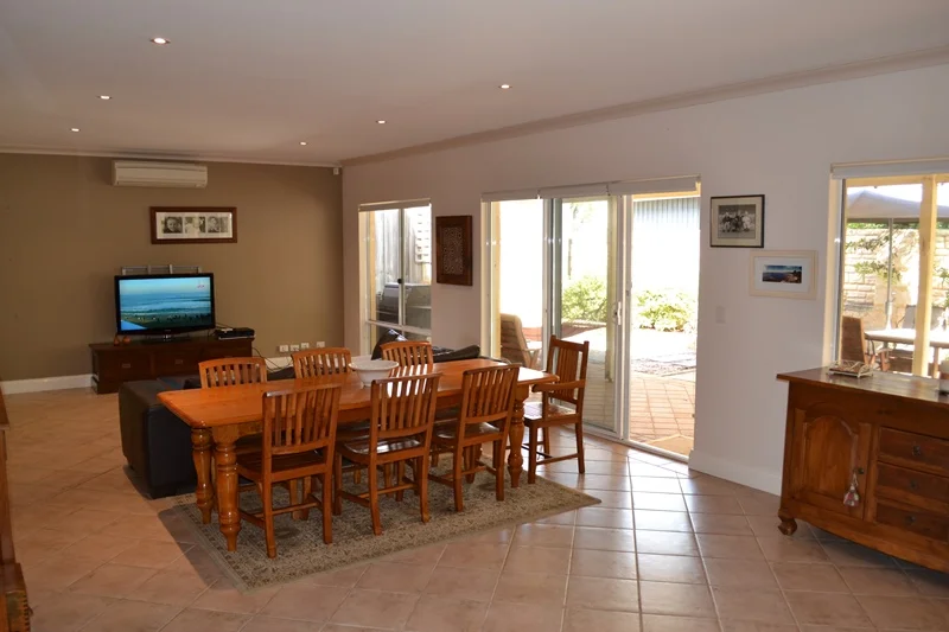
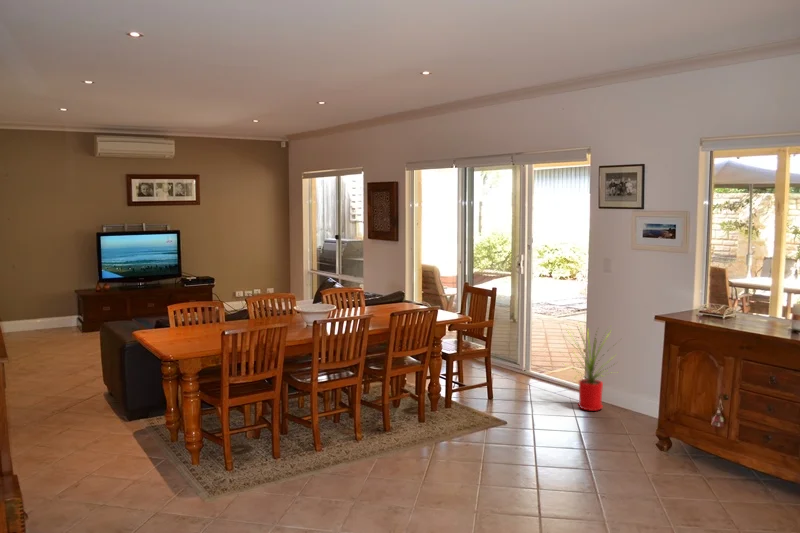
+ house plant [560,320,621,412]
